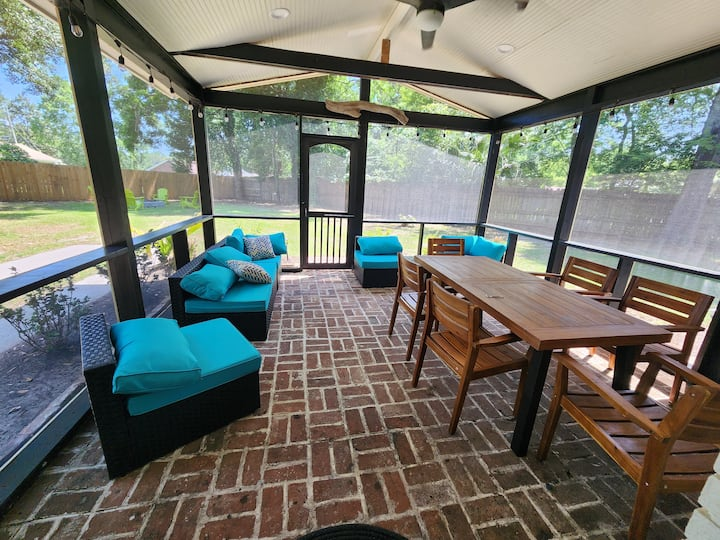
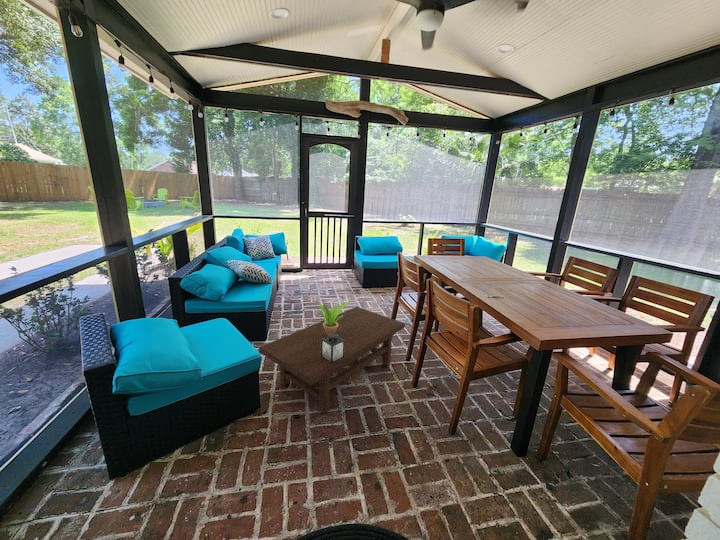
+ lantern [321,319,345,364]
+ coffee table [258,306,406,414]
+ potted plant [316,298,354,335]
